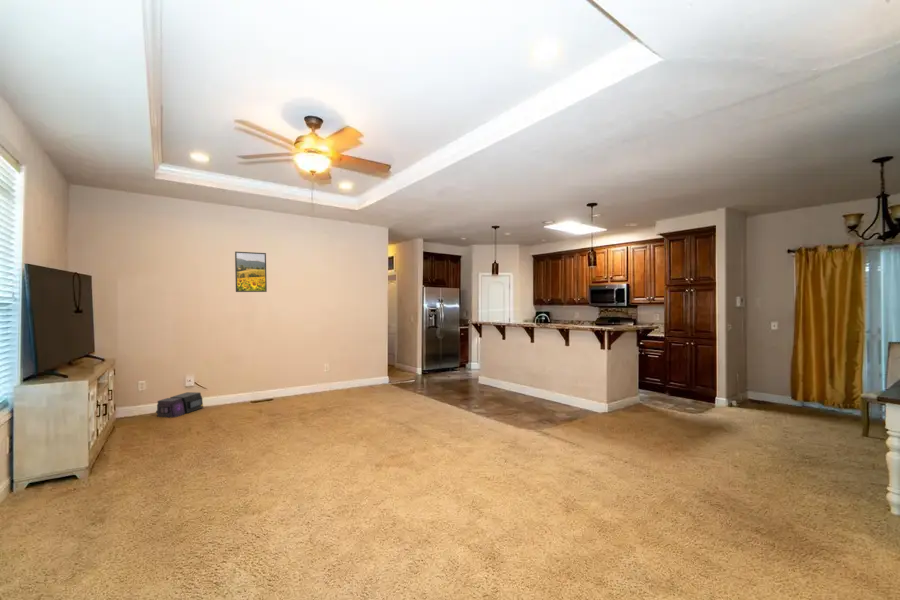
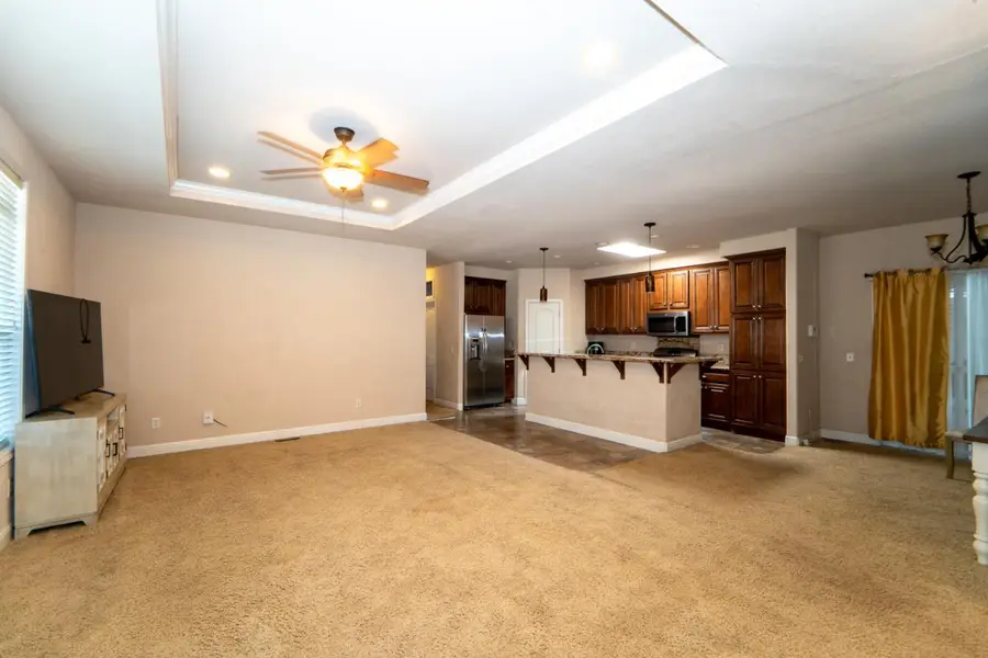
- air purifier [155,391,204,419]
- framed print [234,251,268,293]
